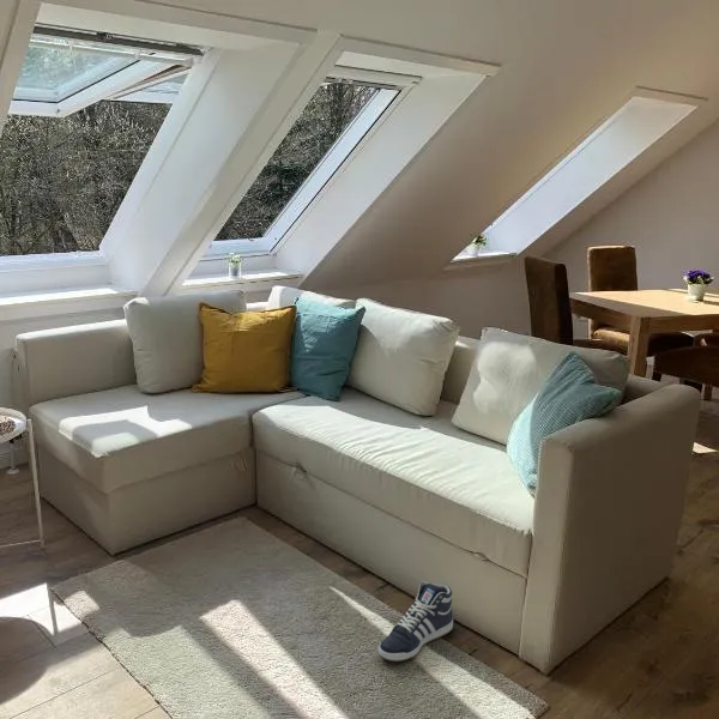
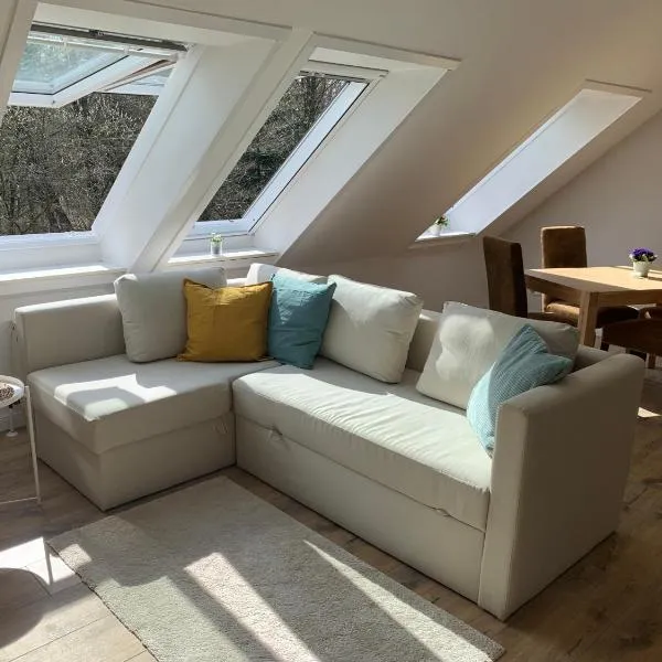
- sneaker [377,580,454,663]
